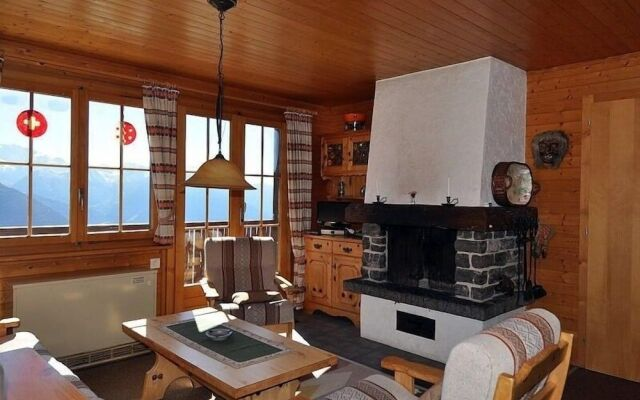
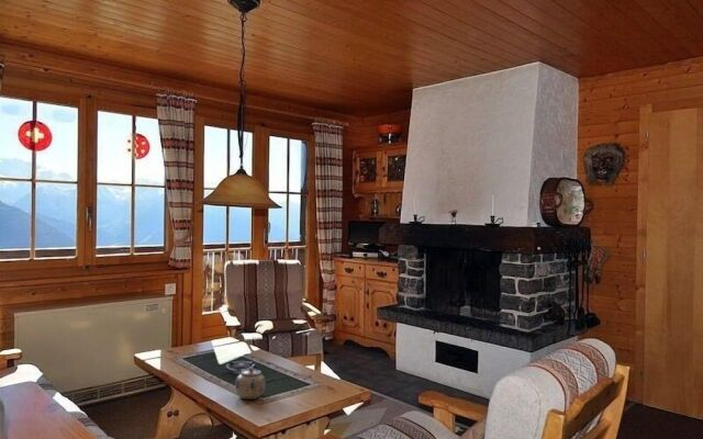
+ teapot [234,367,266,401]
